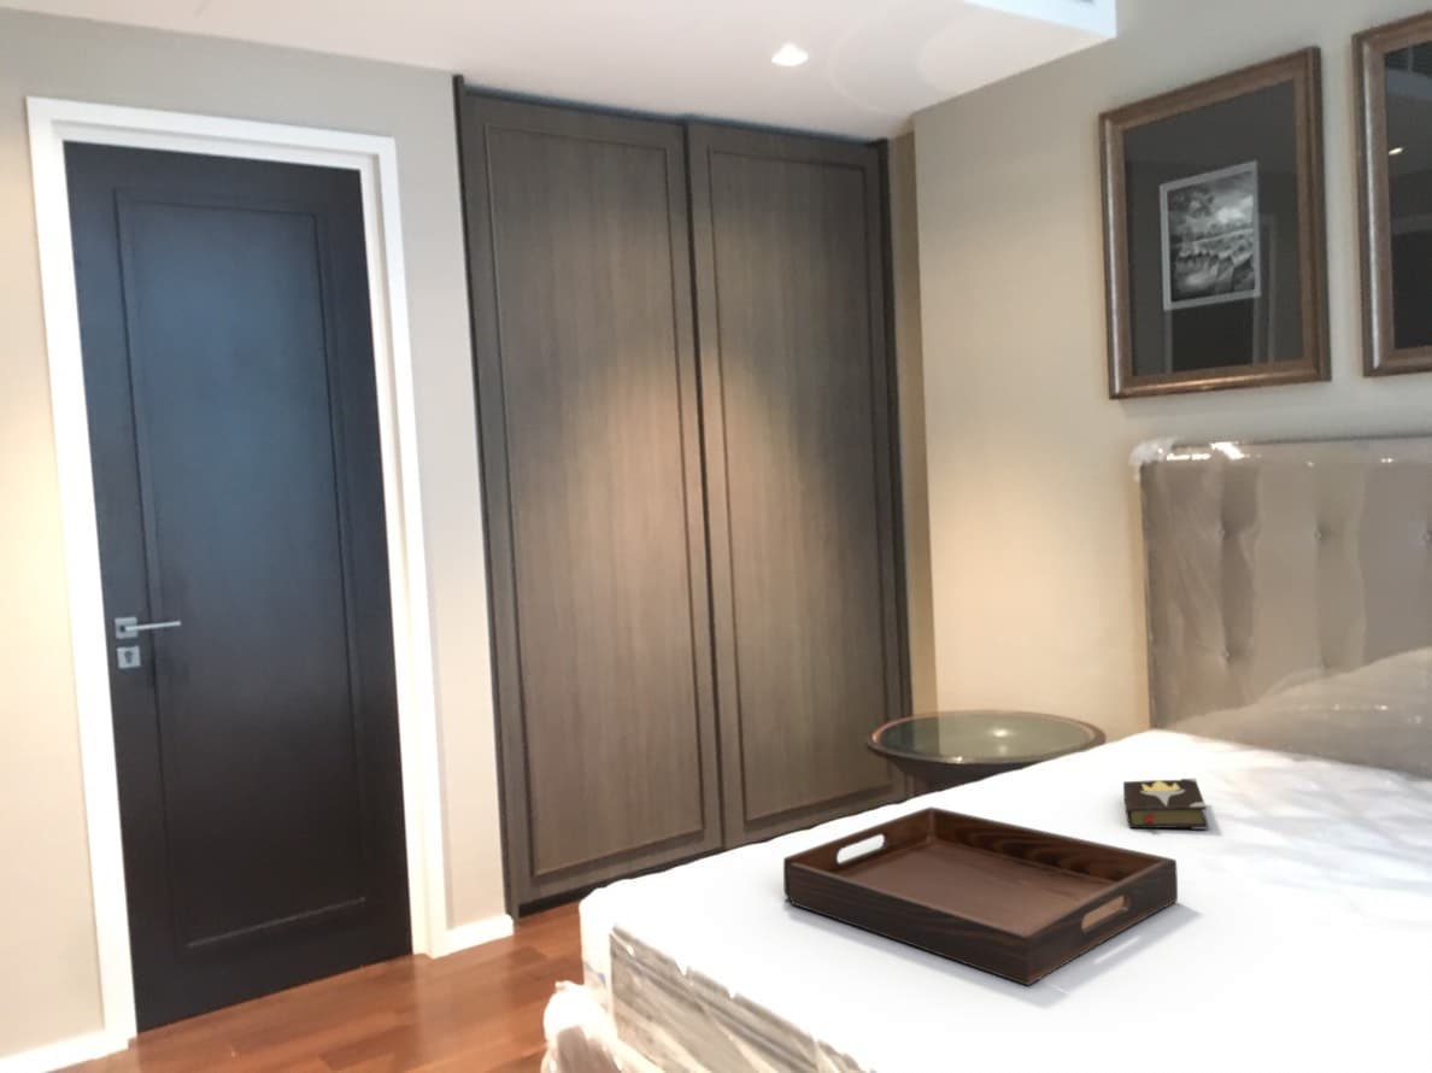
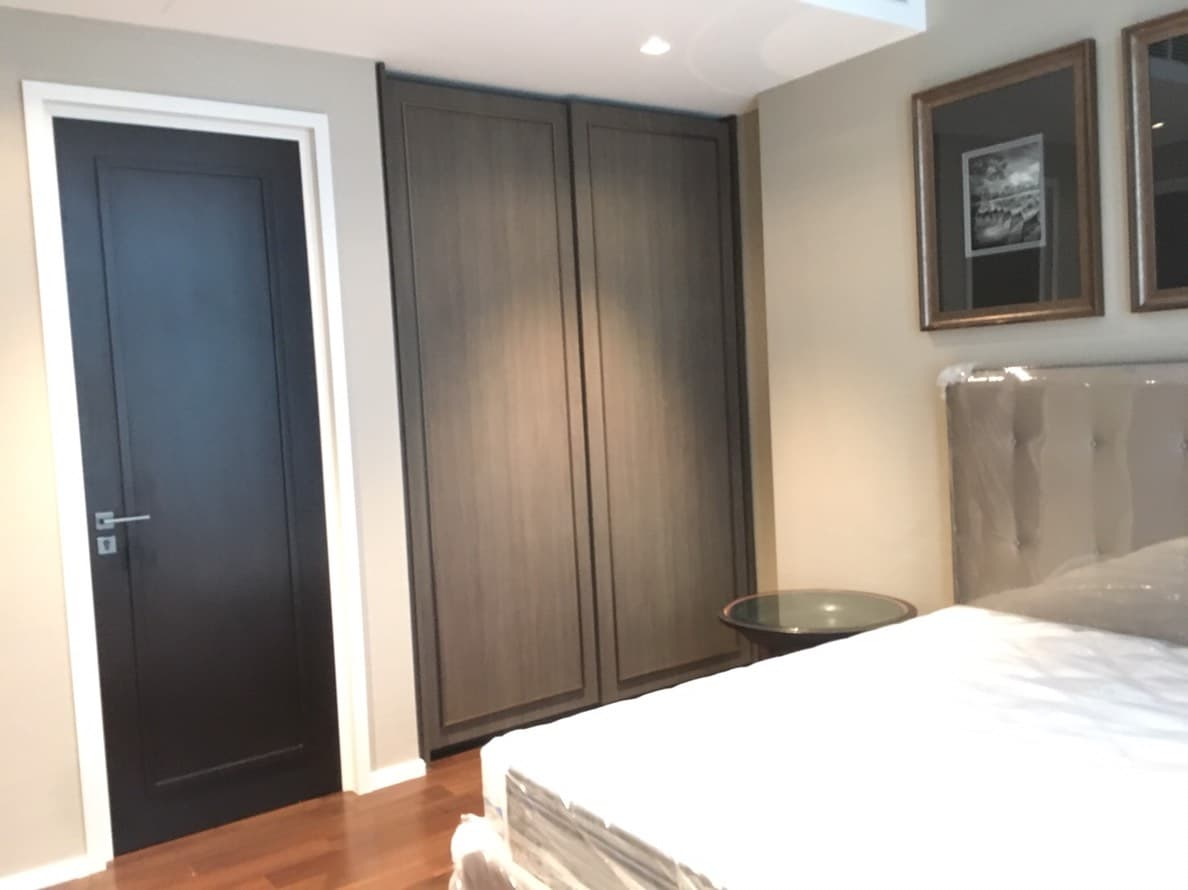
- serving tray [782,805,1179,986]
- hardback book [1122,778,1209,831]
